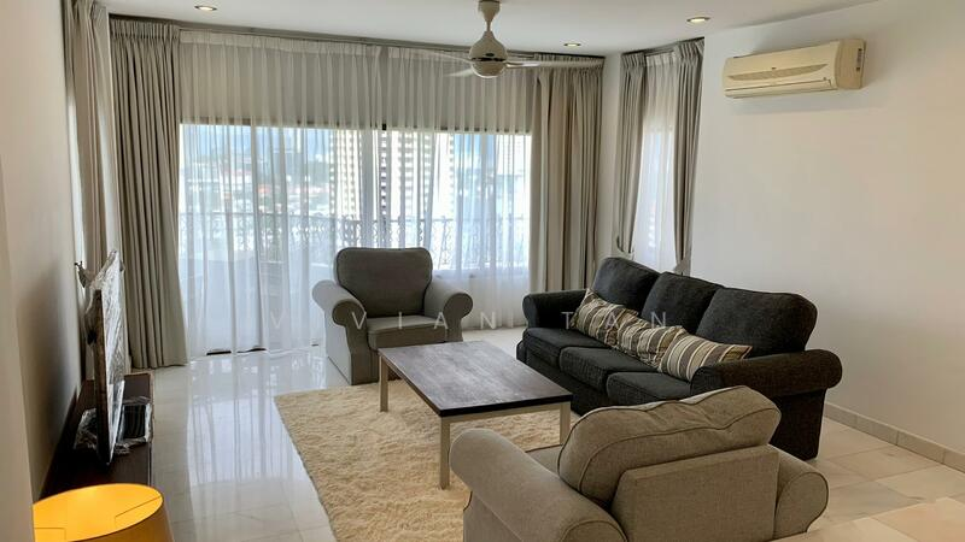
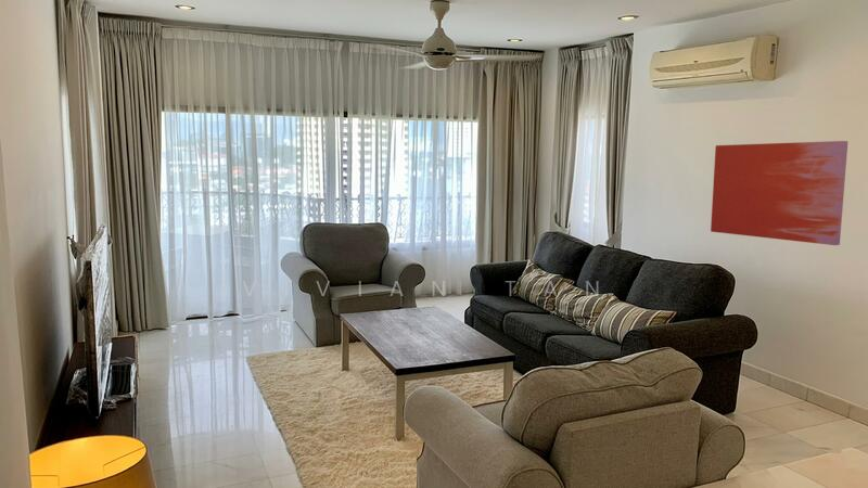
+ wall art [710,140,848,246]
